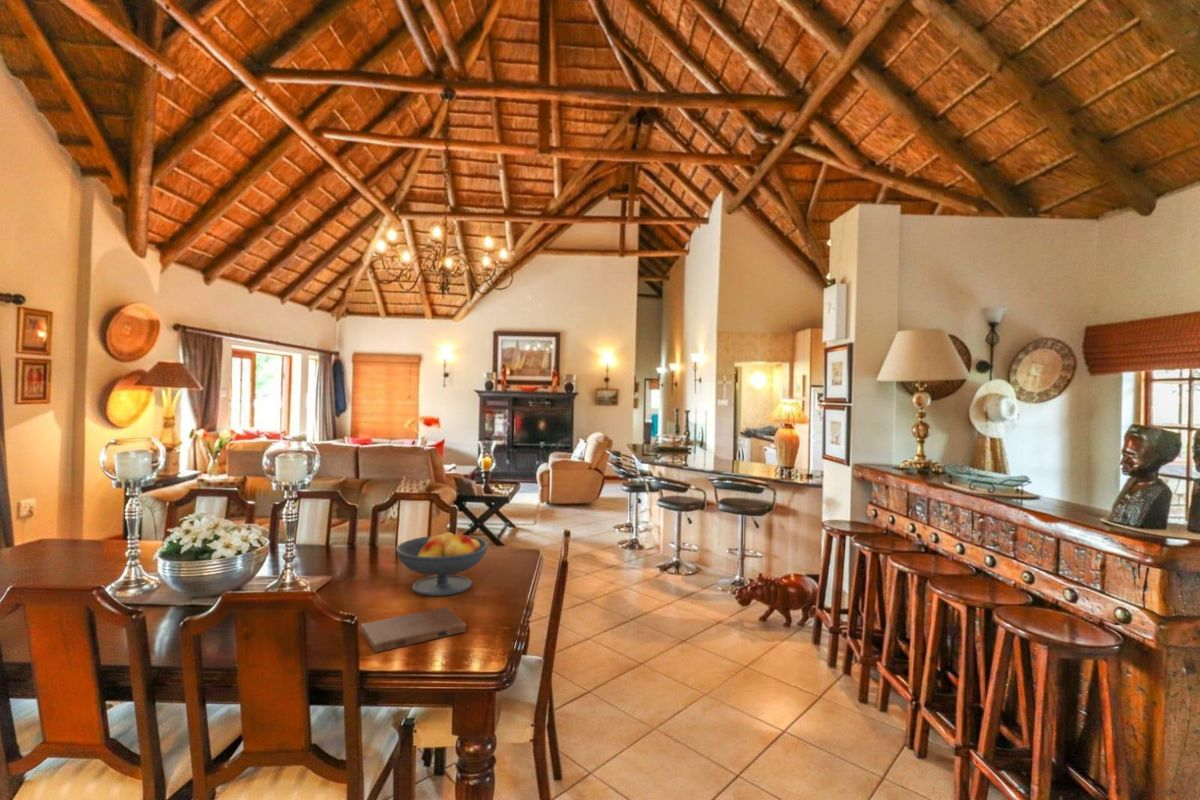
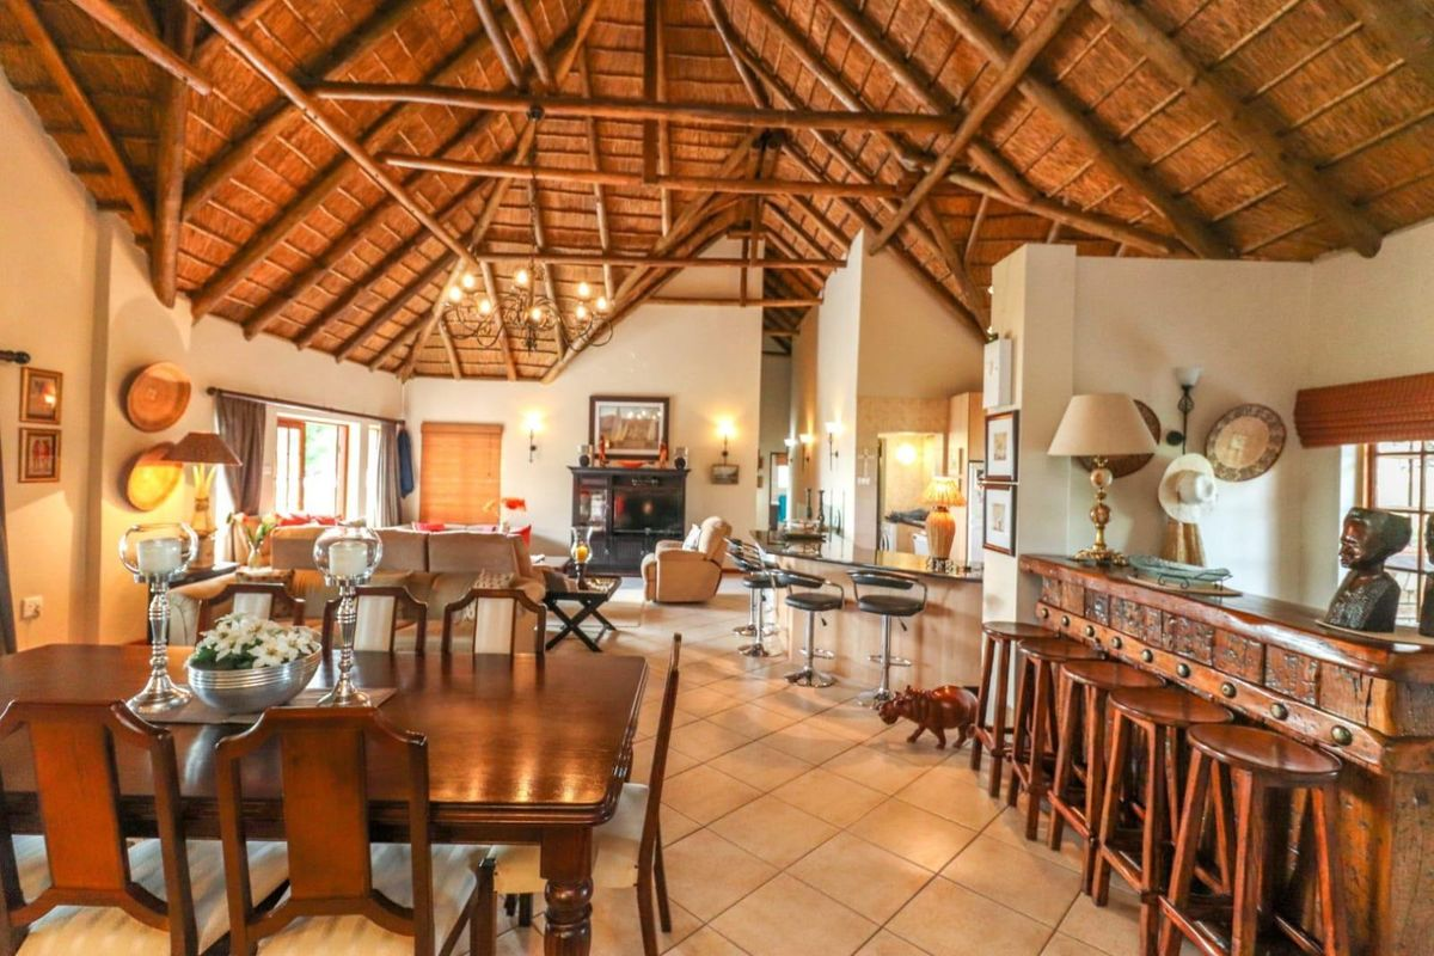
- fruit bowl [395,529,490,597]
- book [360,606,467,654]
